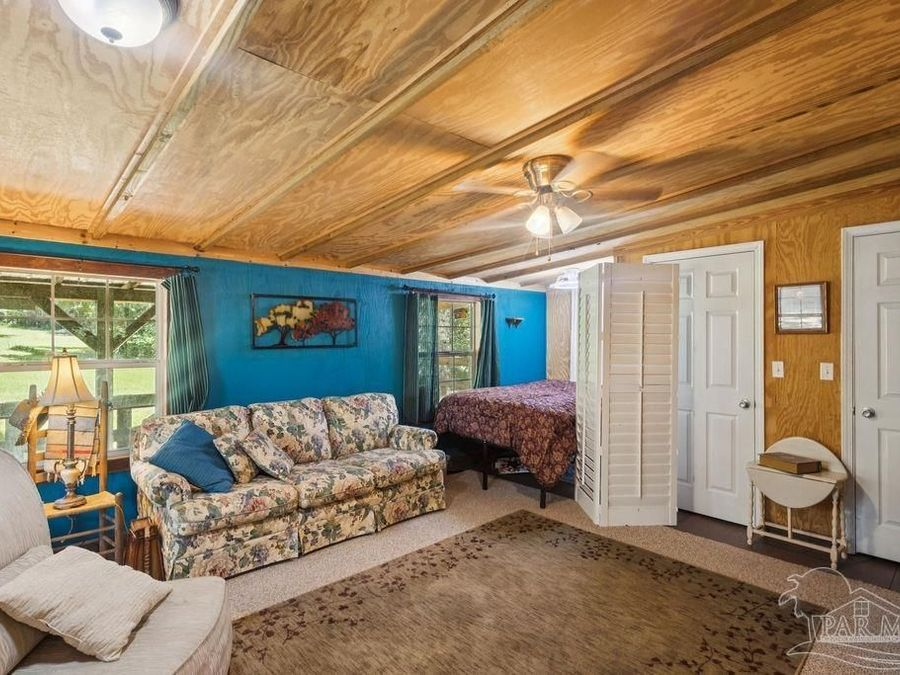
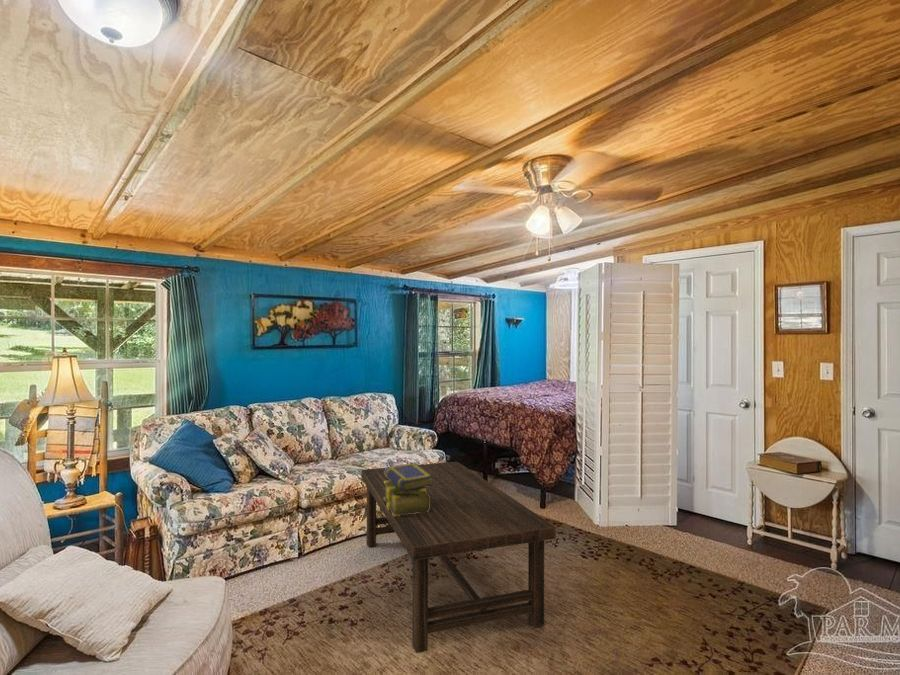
+ stack of books [384,462,433,516]
+ coffee table [360,461,557,654]
